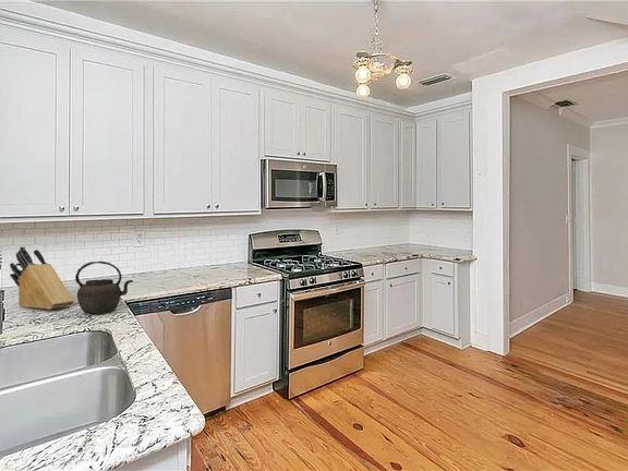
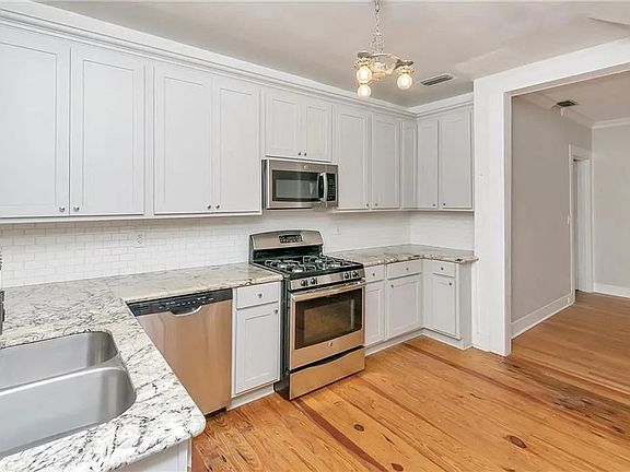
- knife block [9,245,75,311]
- kettle [74,261,135,315]
